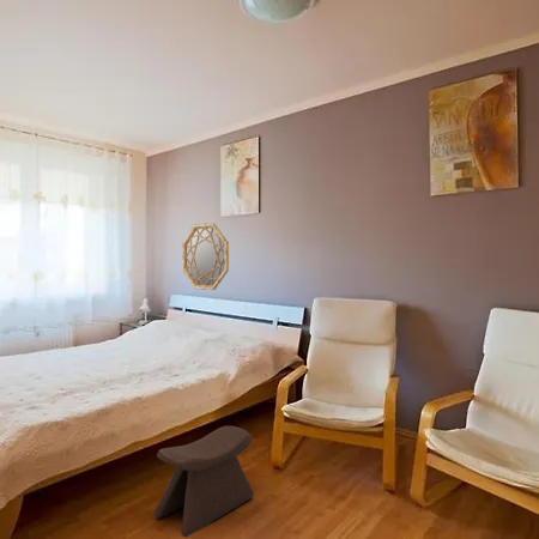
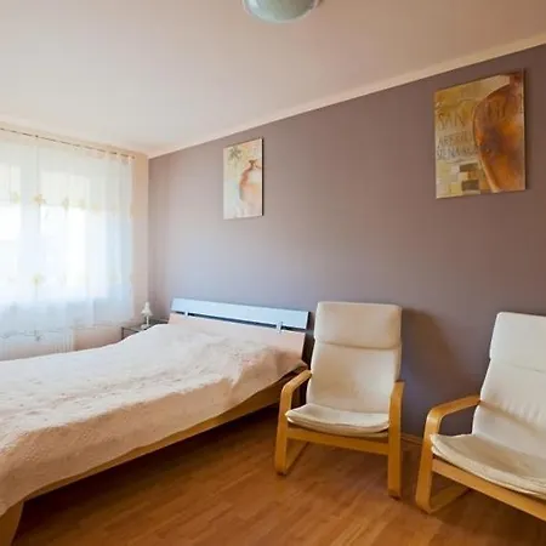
- home mirror [181,222,230,291]
- stool [153,425,255,538]
